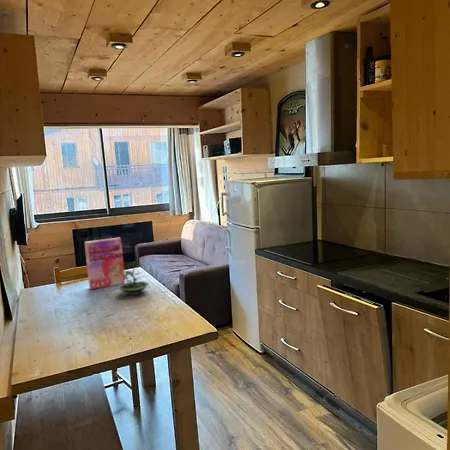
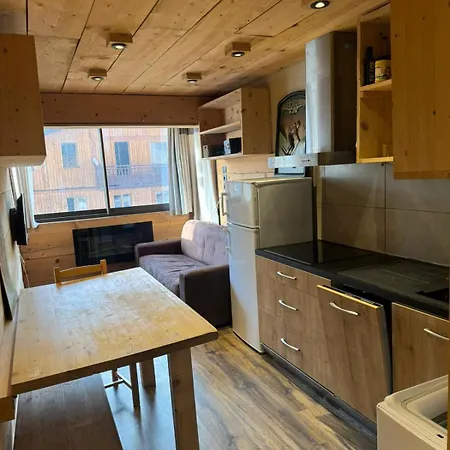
- cereal box [84,237,126,290]
- terrarium [116,261,151,296]
